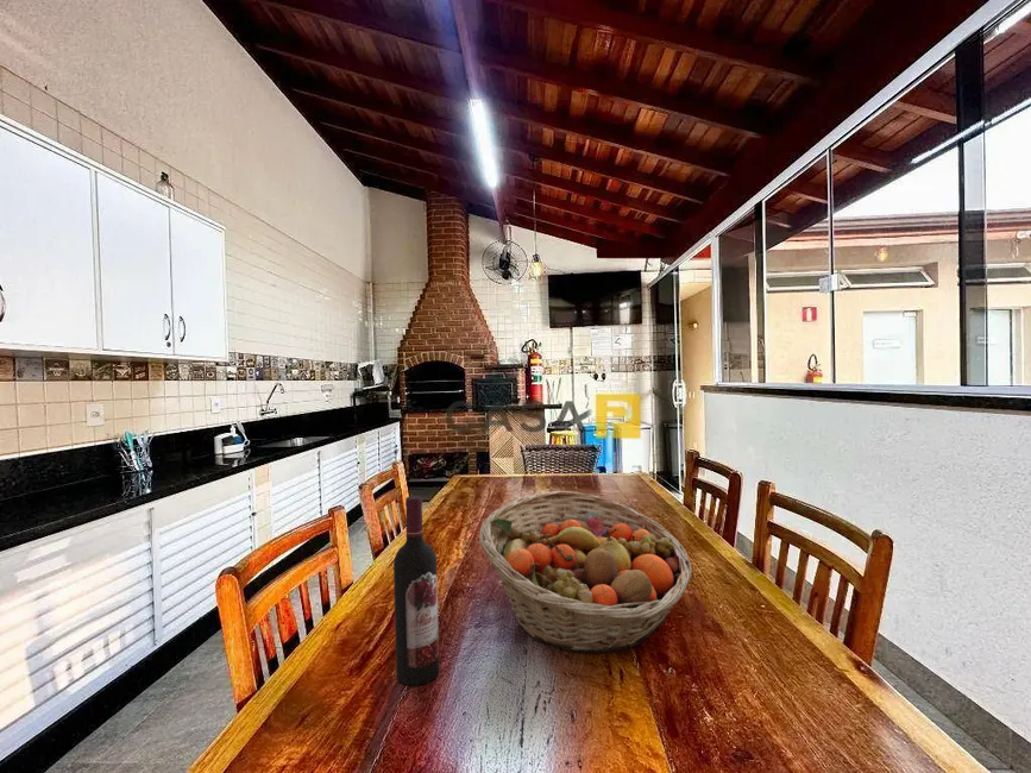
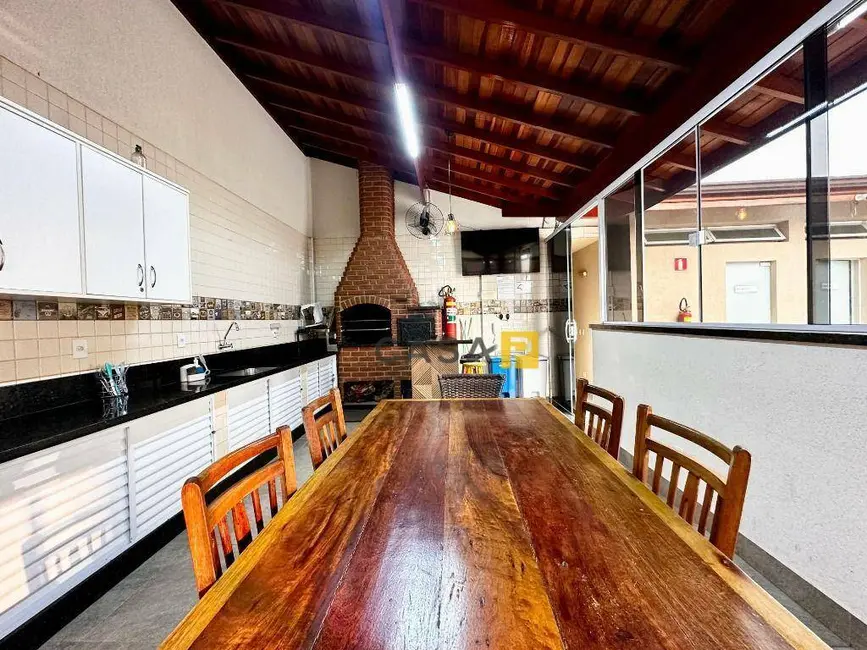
- fruit basket [478,490,693,654]
- wine bottle [392,495,440,686]
